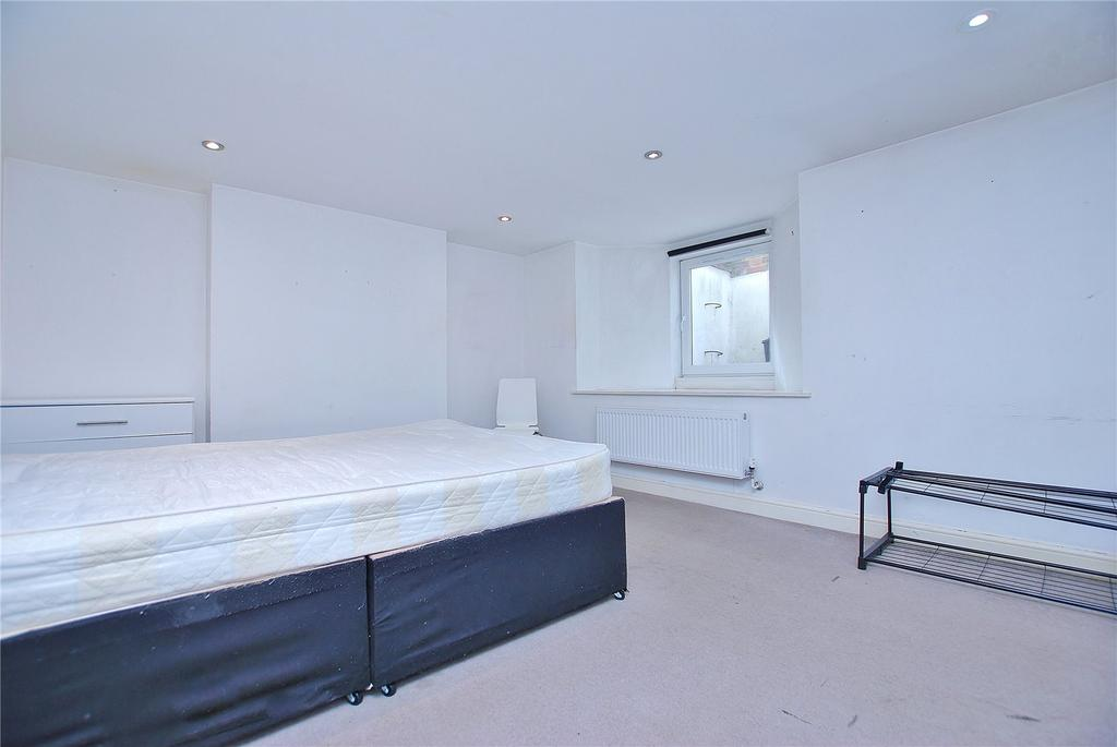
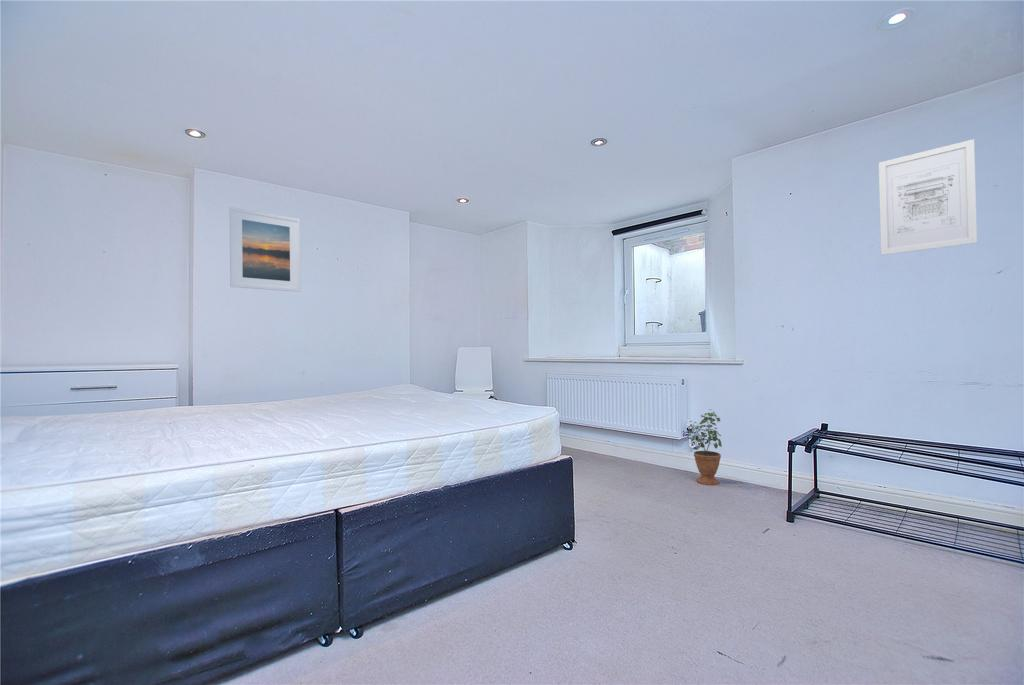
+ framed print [229,206,302,293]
+ potted plant [687,408,723,486]
+ wall art [878,138,978,256]
